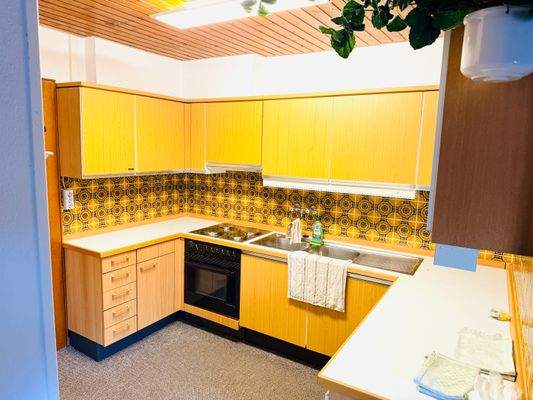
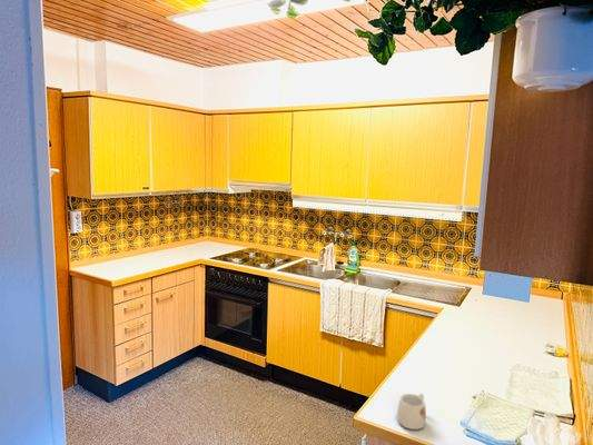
+ mug [396,393,427,431]
